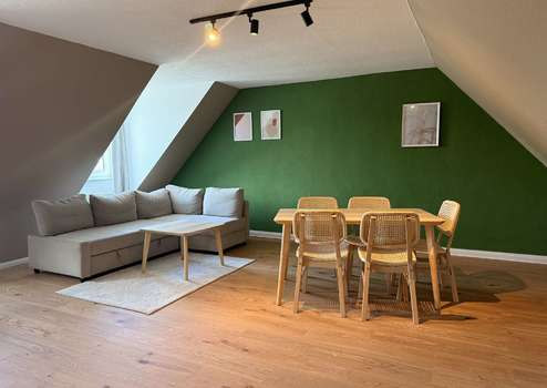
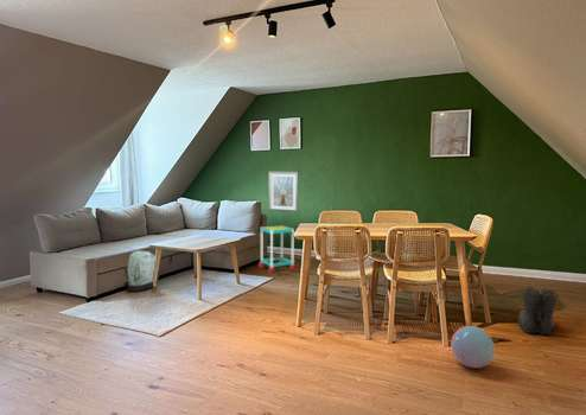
+ side table [257,224,297,274]
+ picture frame [268,171,299,213]
+ backpack [122,250,159,293]
+ ball [450,325,496,370]
+ boots [516,286,560,336]
